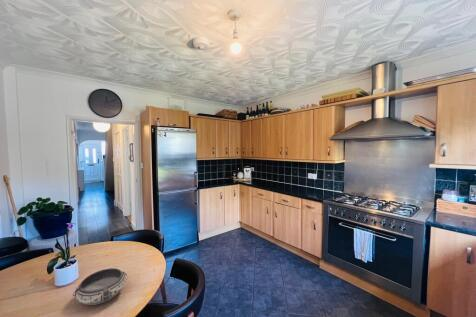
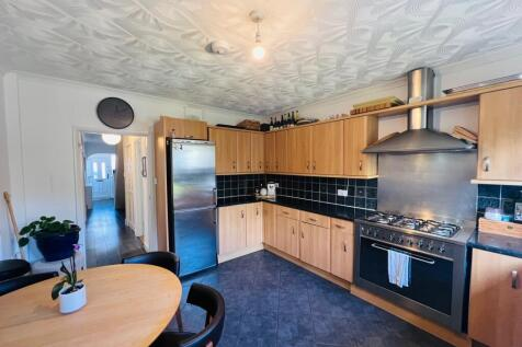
- bowl [72,267,128,306]
